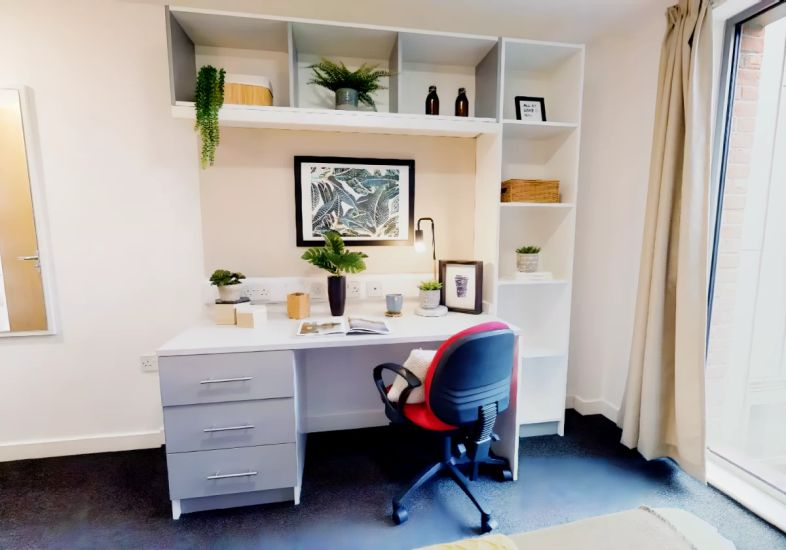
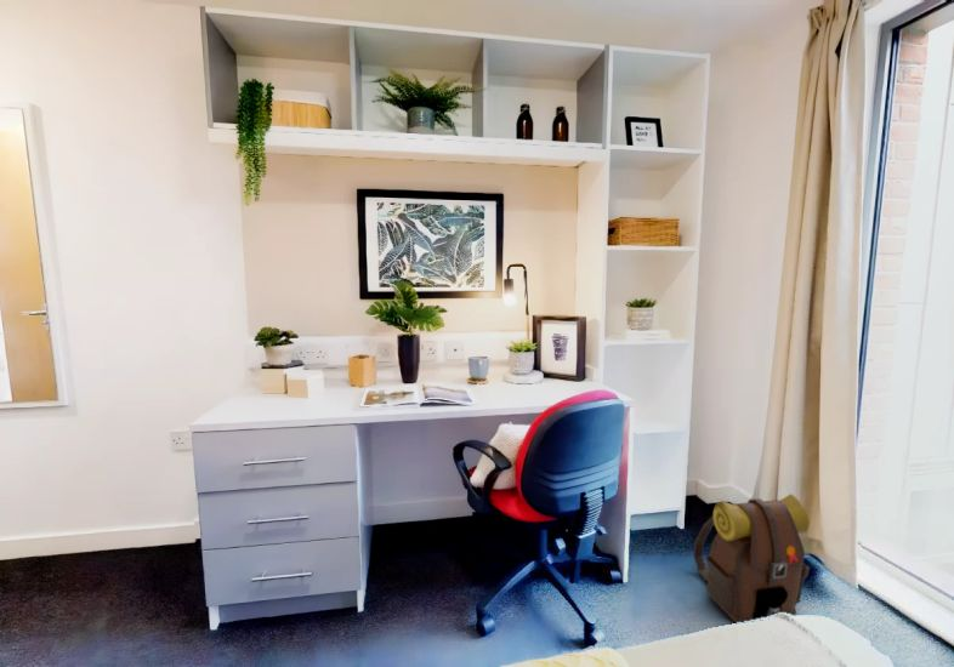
+ backpack [693,492,811,625]
